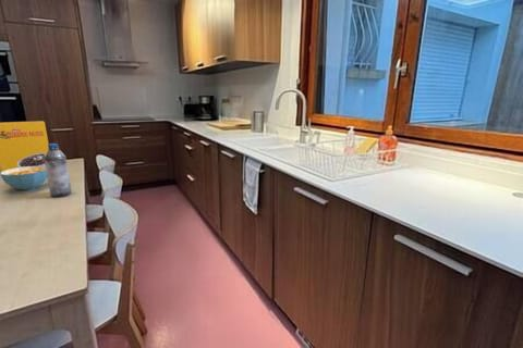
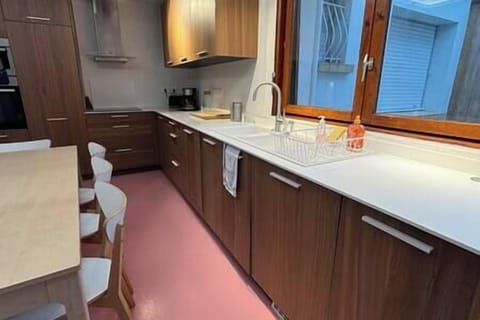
- cereal bowl [0,166,48,191]
- cereal box [0,120,49,172]
- water bottle [44,142,73,198]
